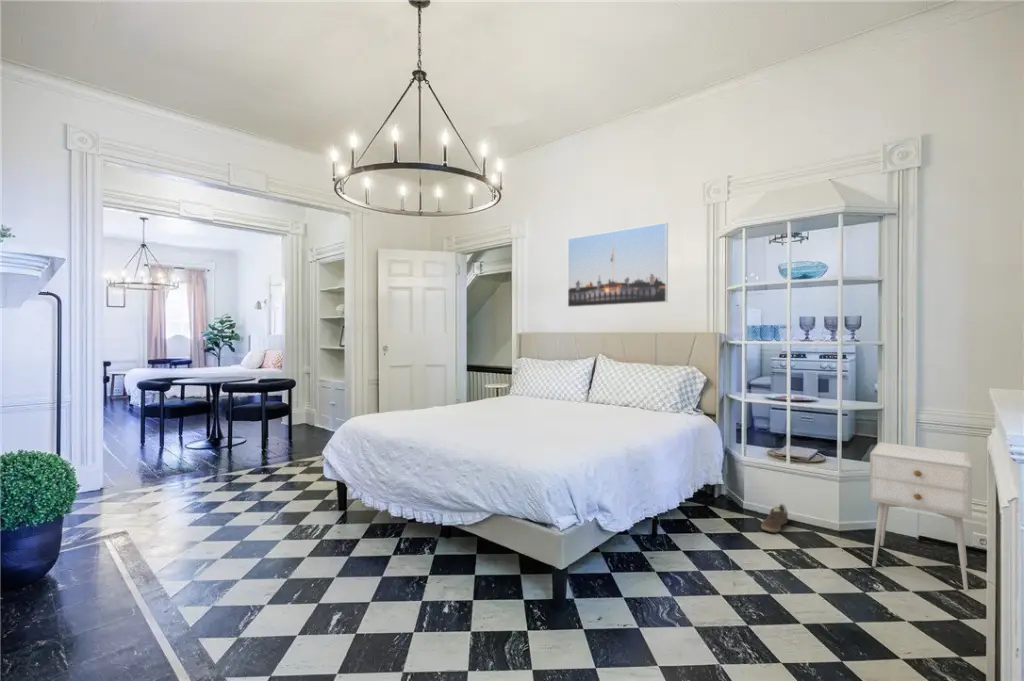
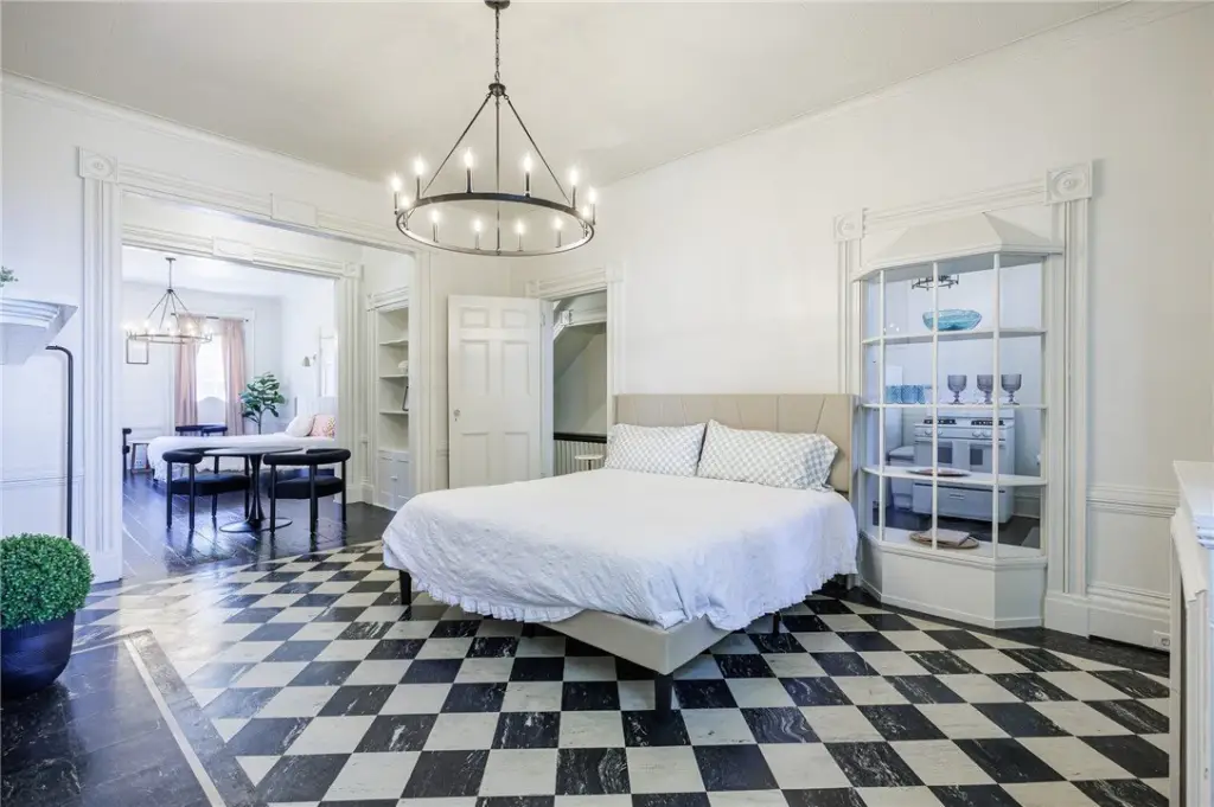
- nightstand [869,441,973,592]
- sneaker [760,502,789,534]
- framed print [567,222,669,308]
